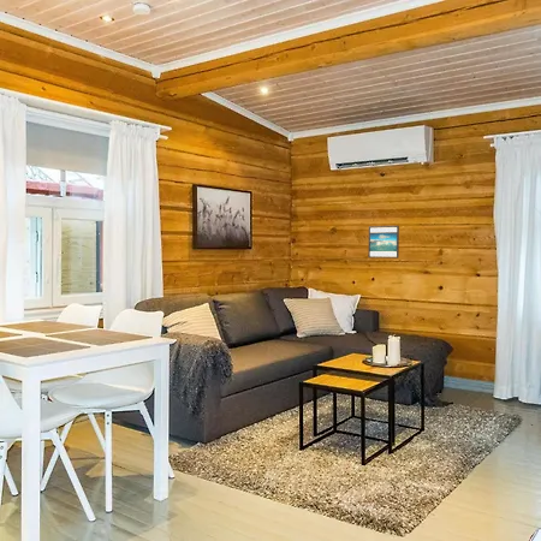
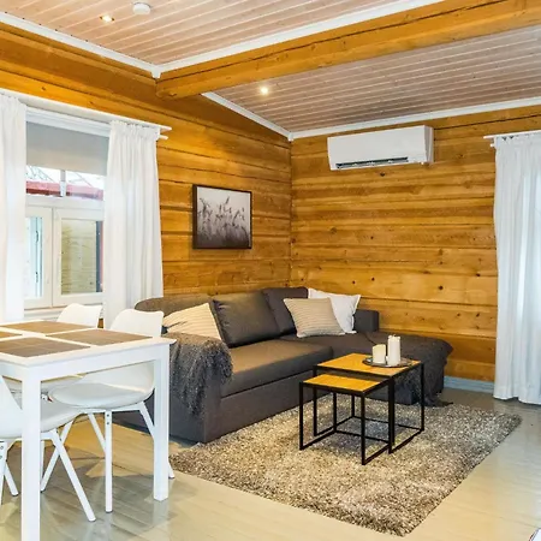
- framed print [367,225,400,260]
